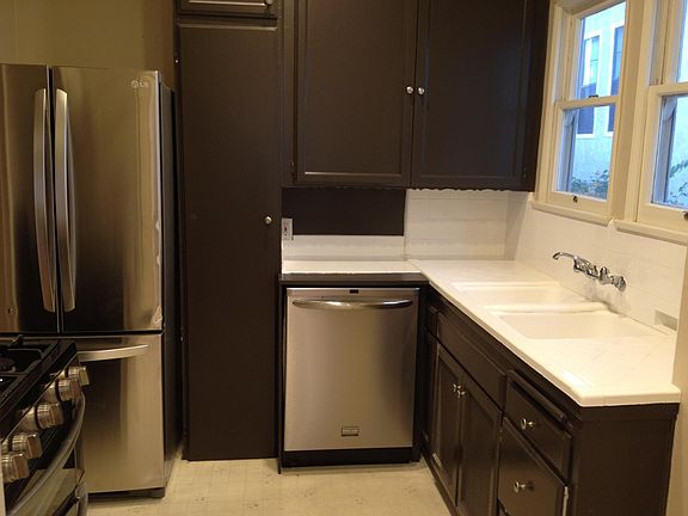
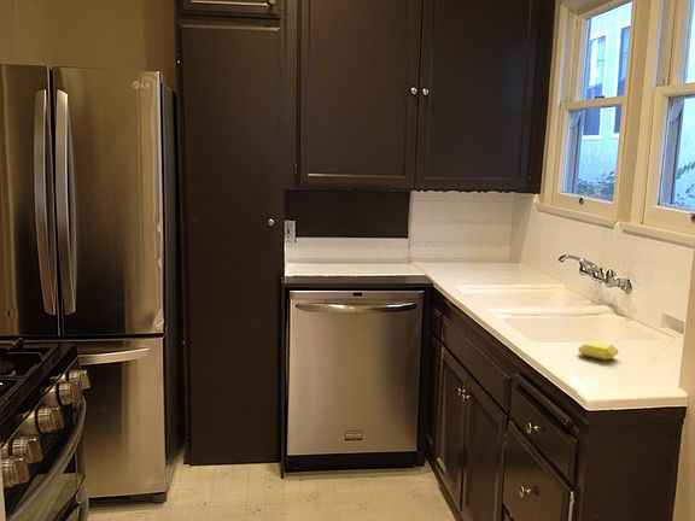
+ soap bar [578,340,620,362]
